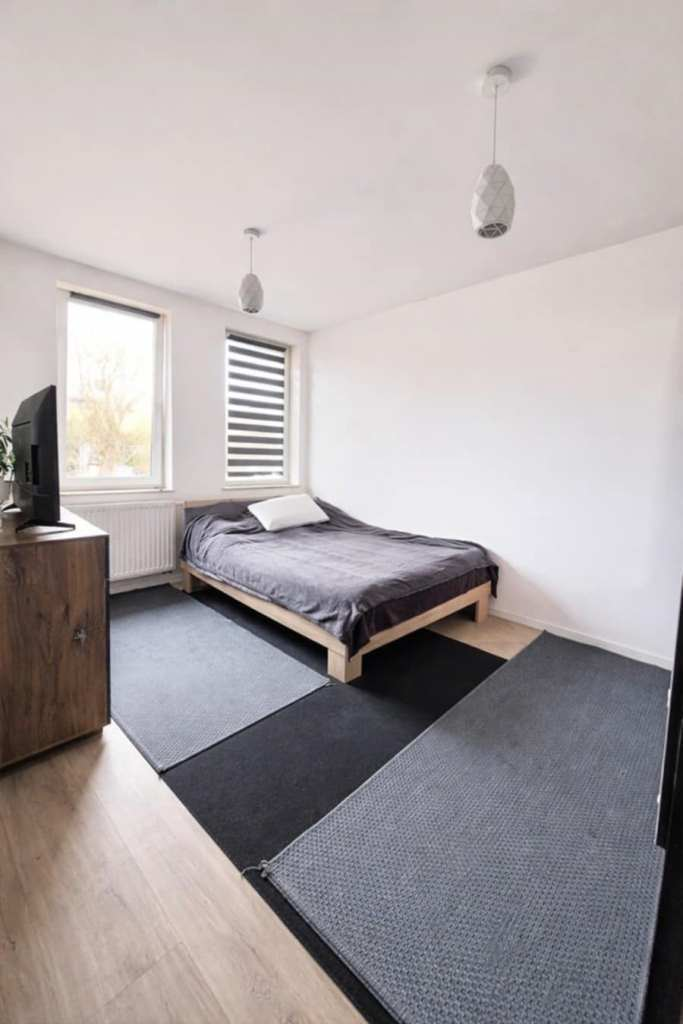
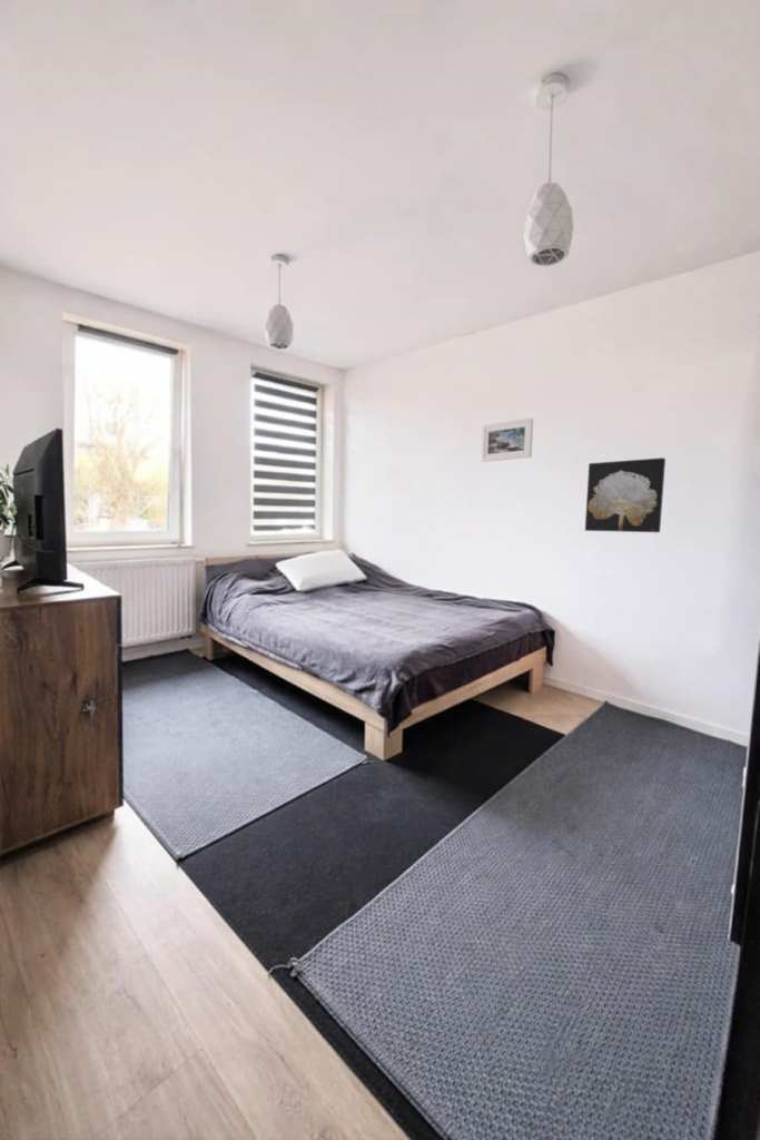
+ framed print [480,417,534,463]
+ wall art [584,456,667,533]
